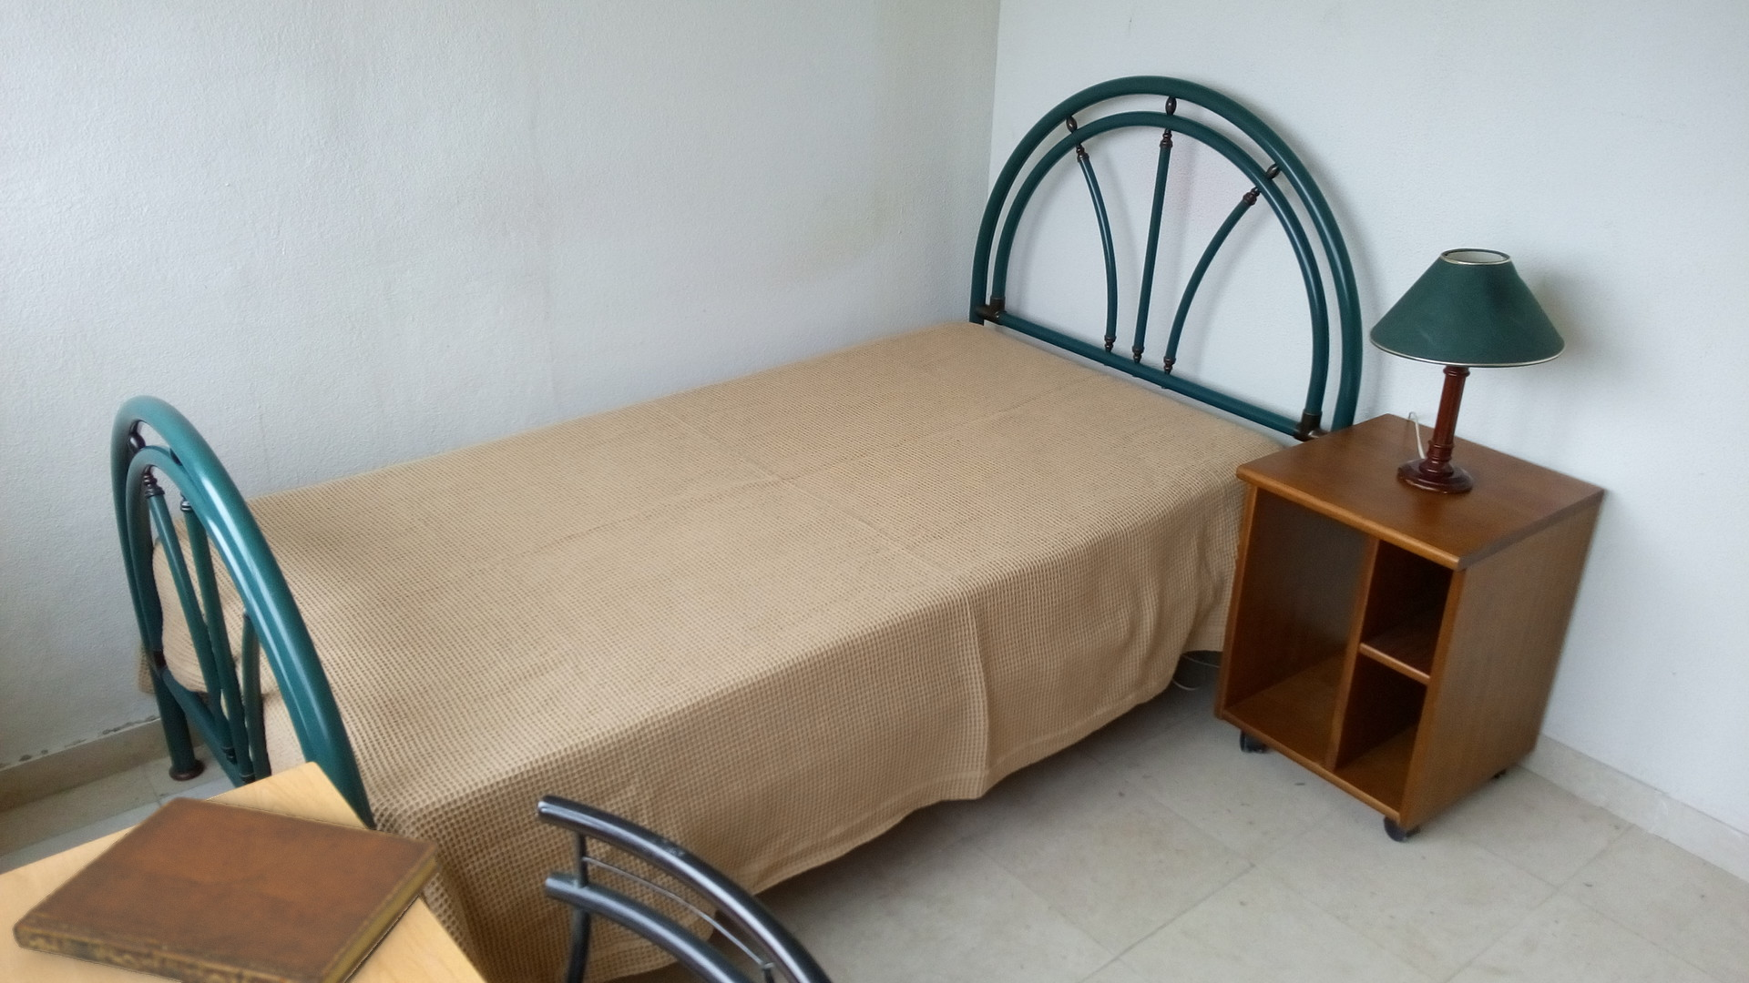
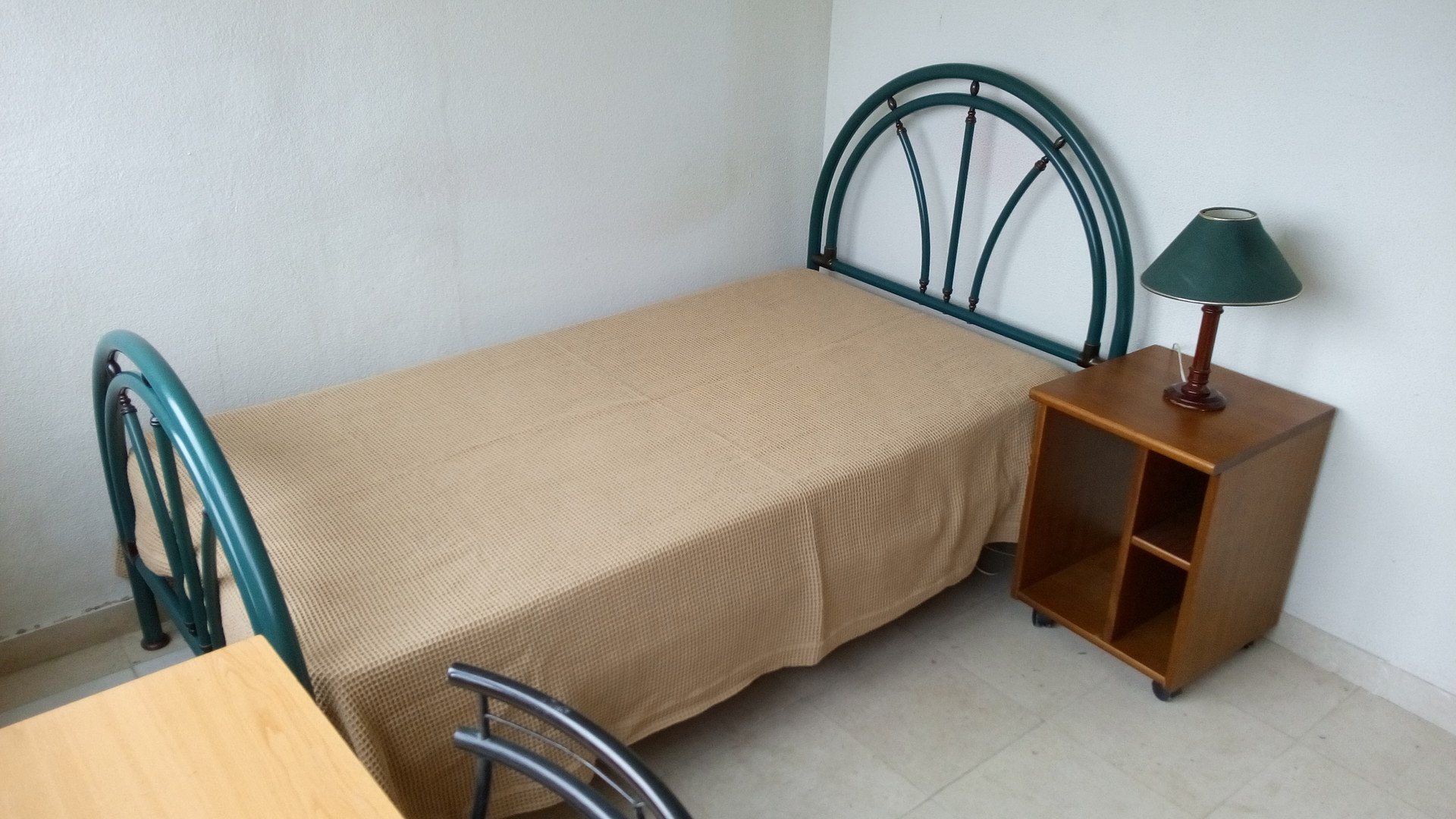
- notebook [11,796,441,983]
